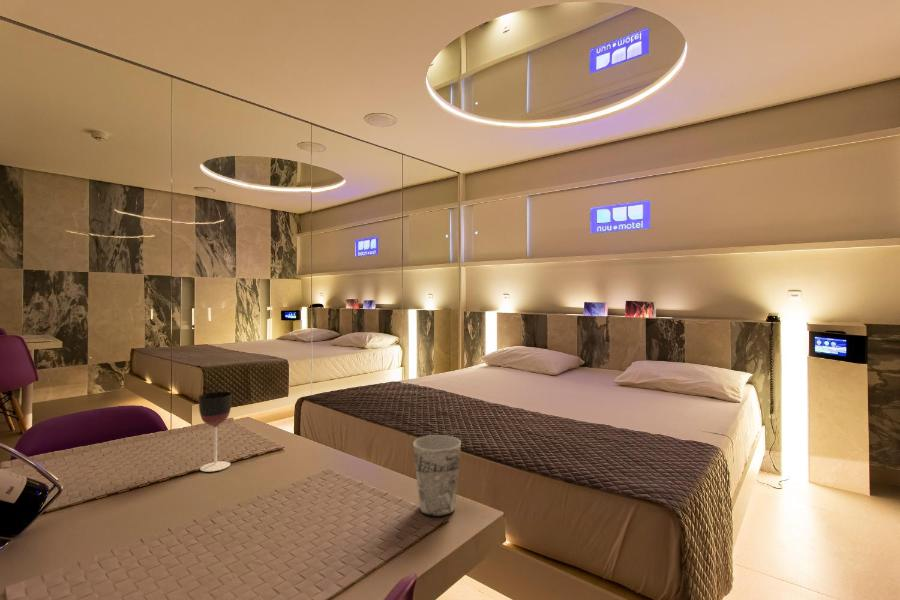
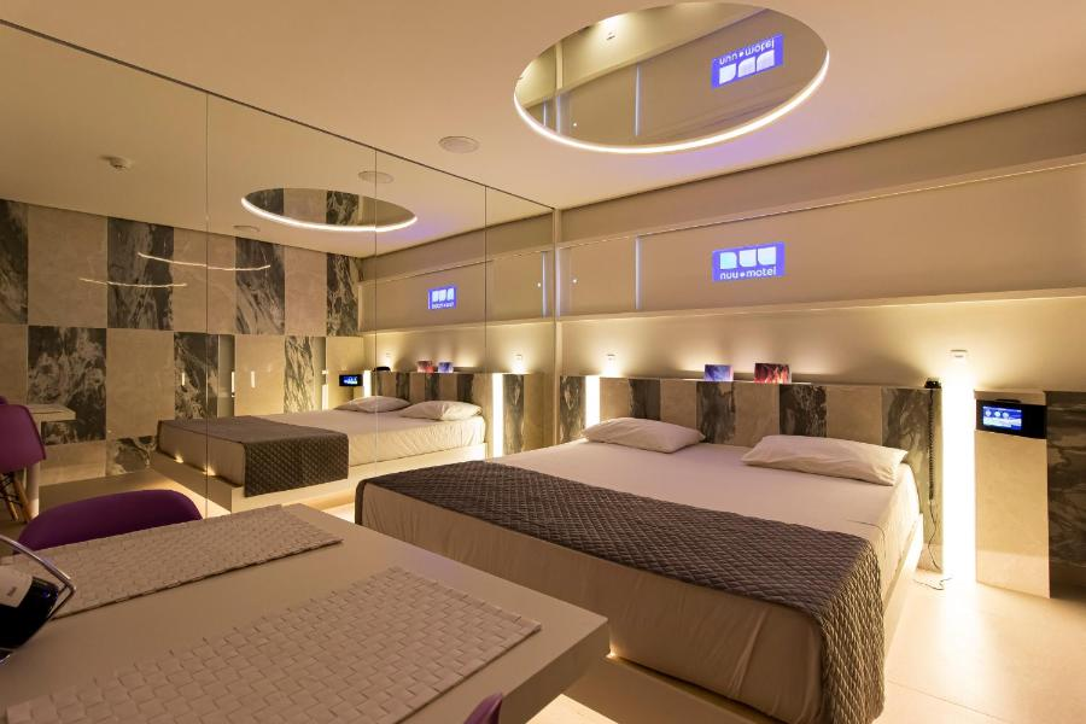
- cup [412,434,462,518]
- wineglass [198,391,233,472]
